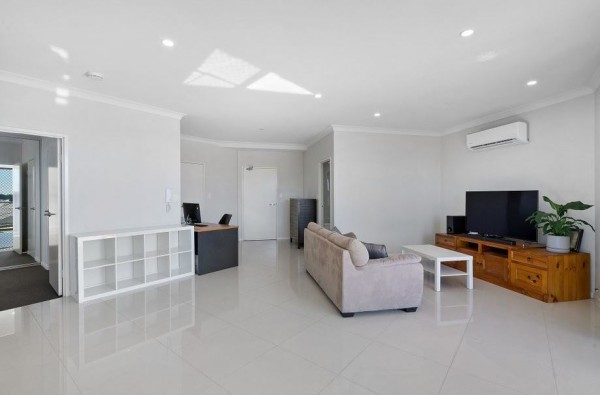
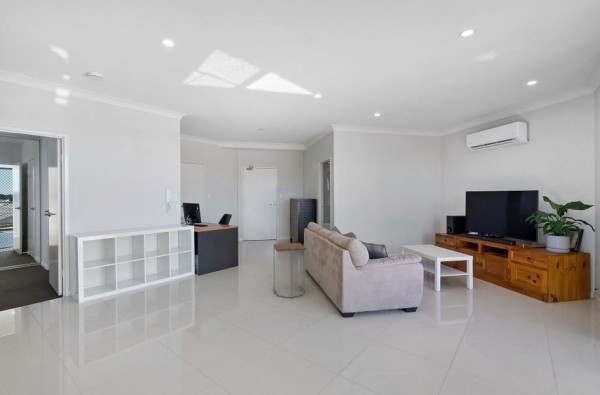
+ side table [272,242,308,299]
